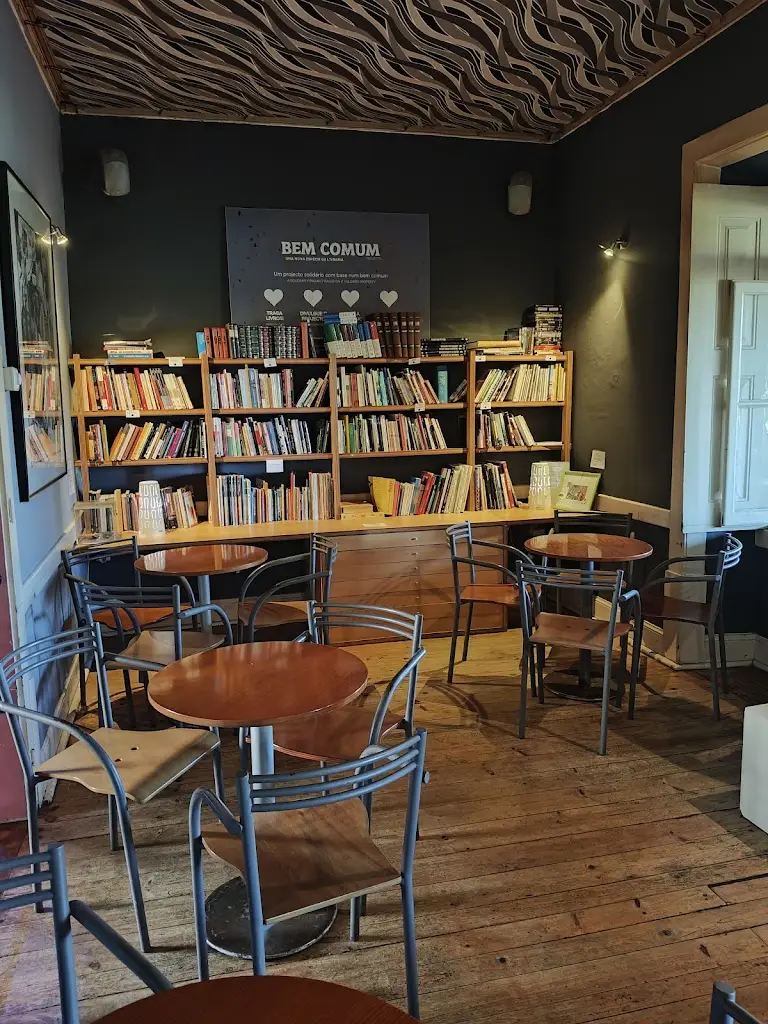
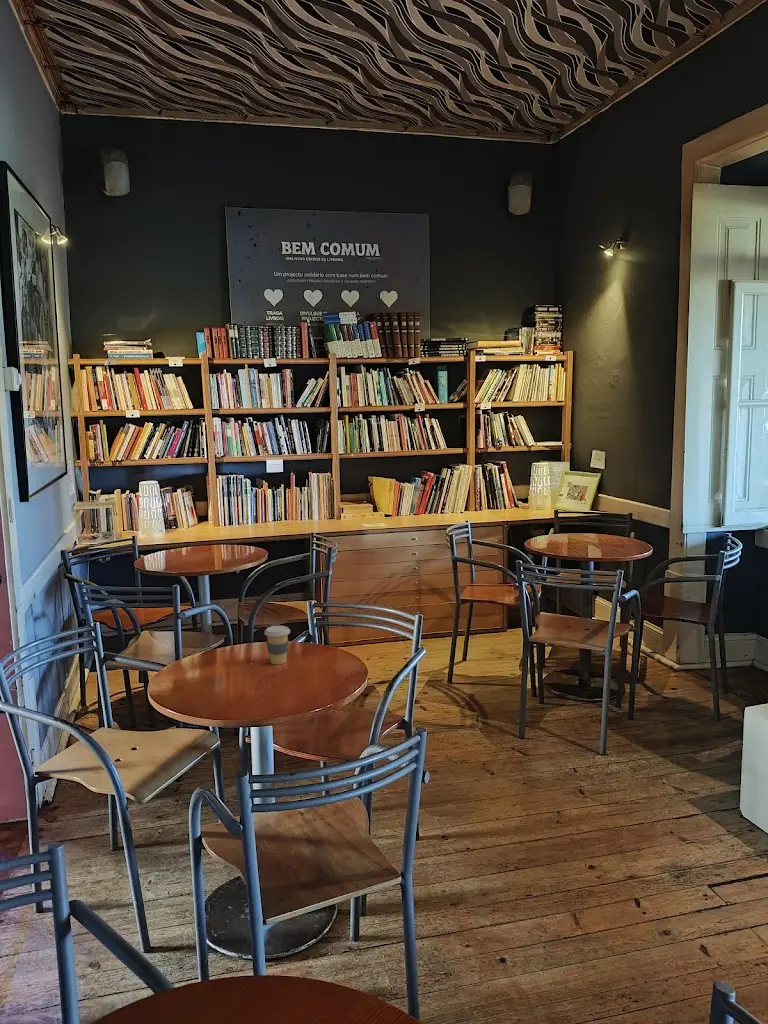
+ coffee cup [263,625,291,665]
